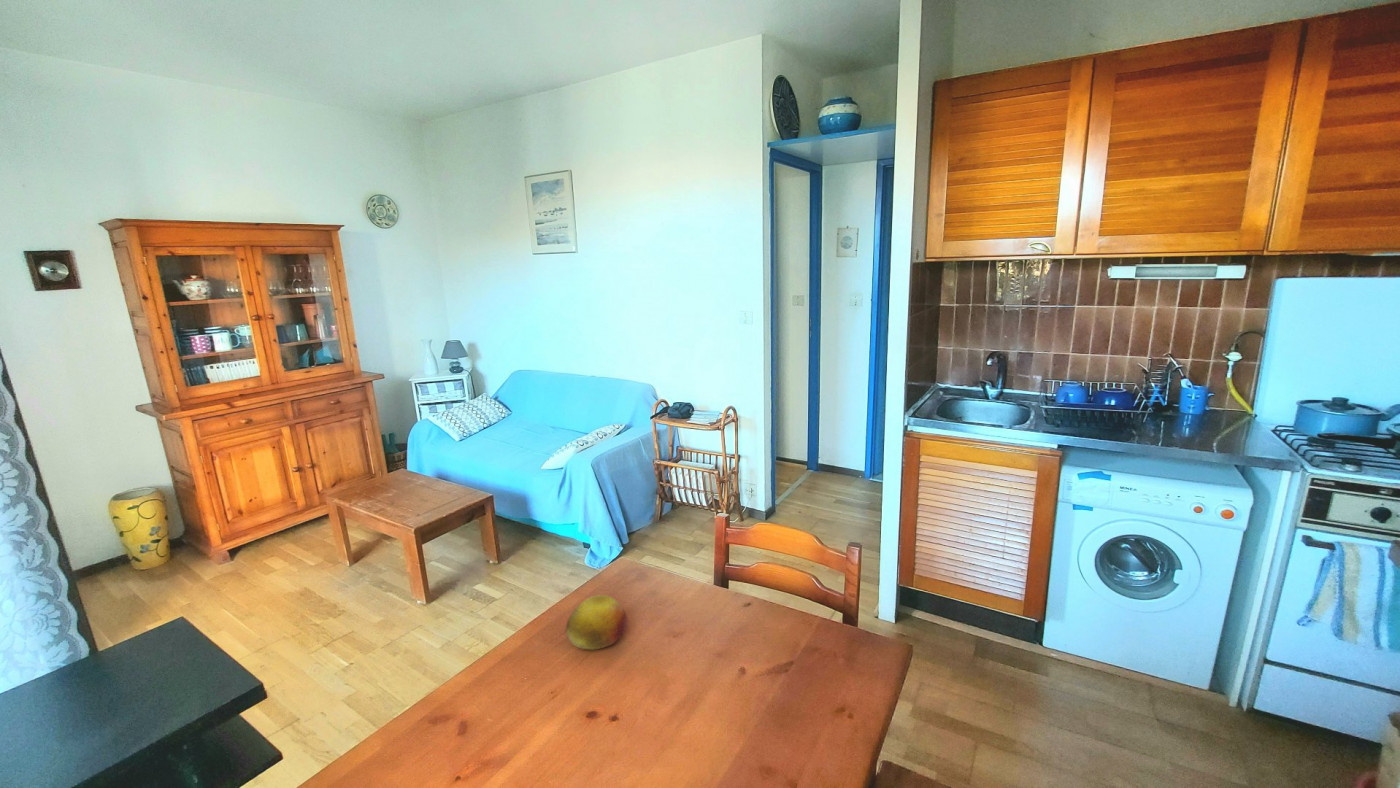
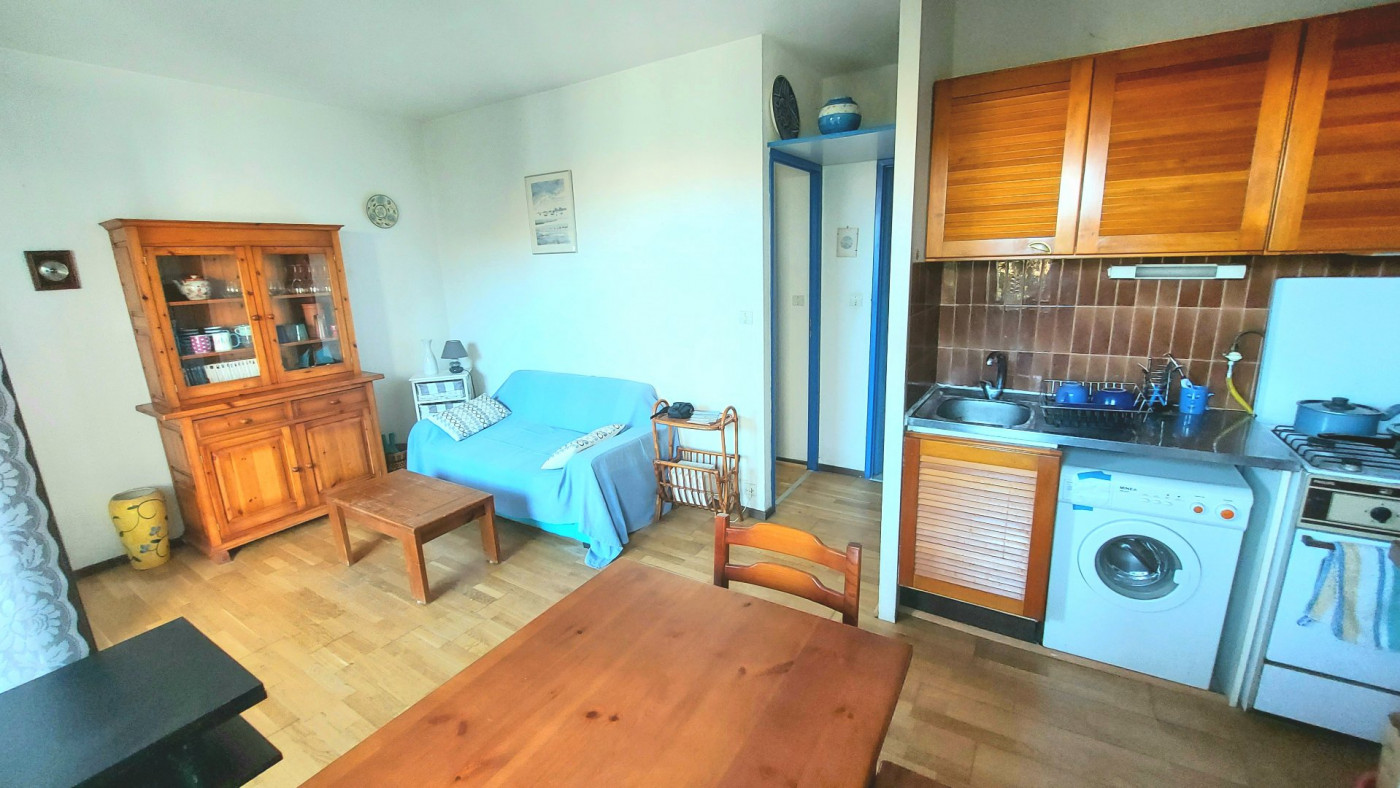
- fruit [565,594,629,650]
